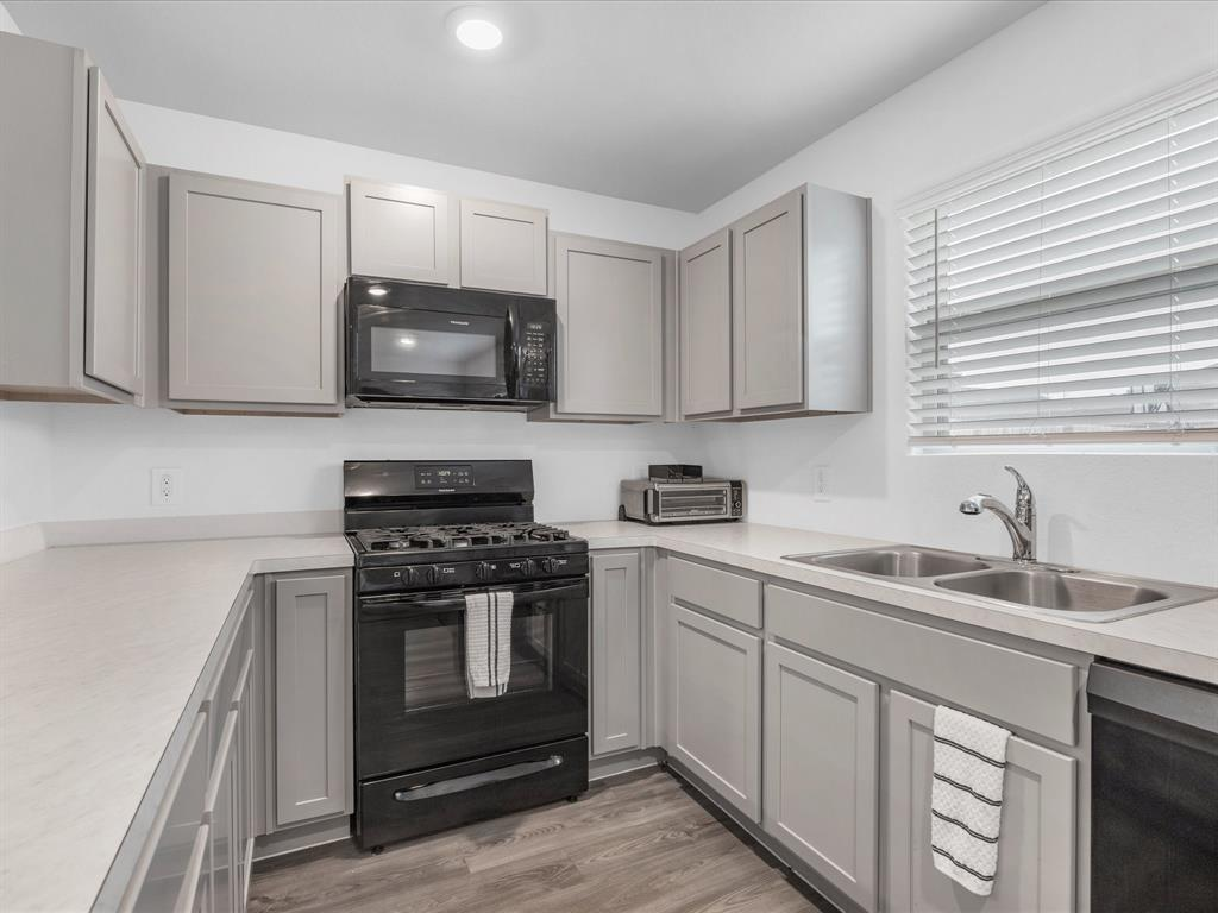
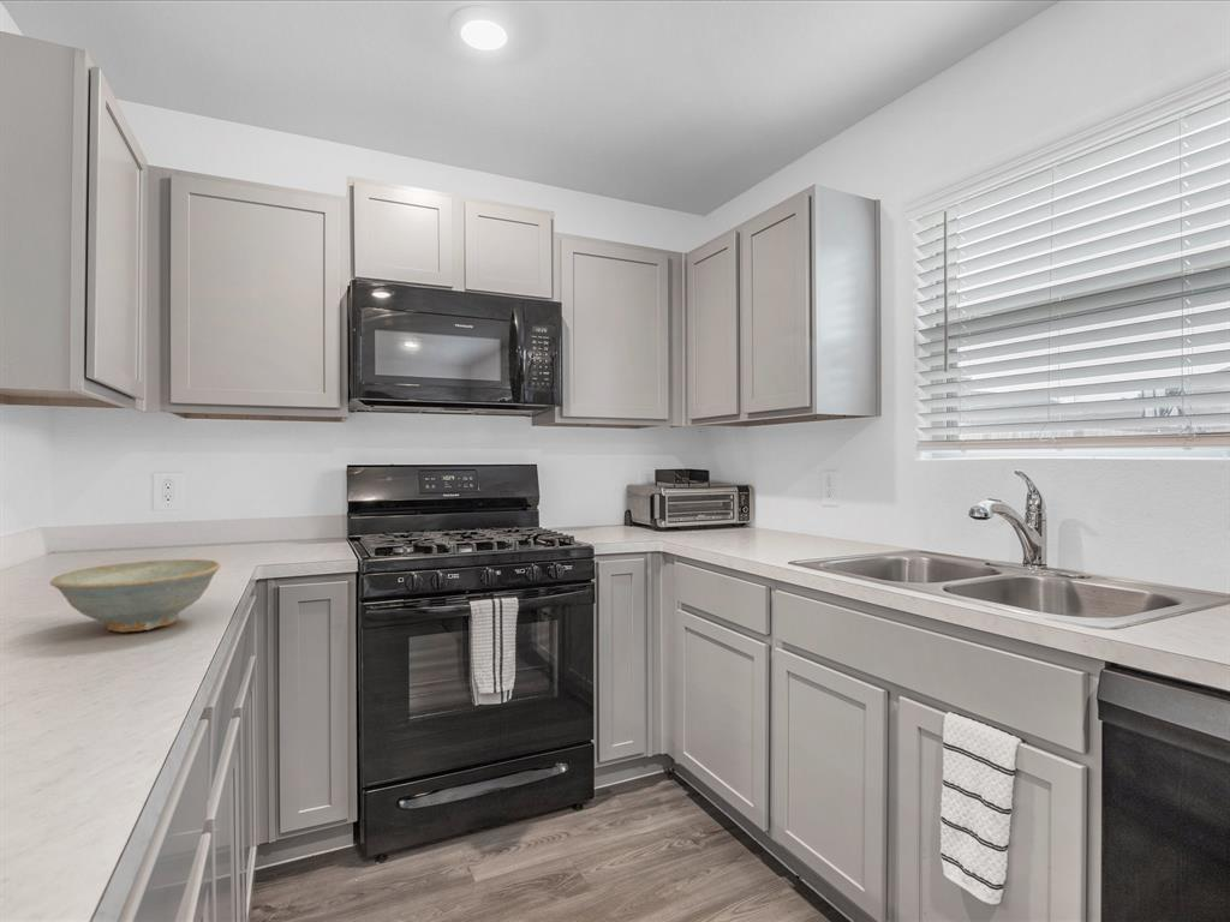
+ dish [48,558,221,633]
